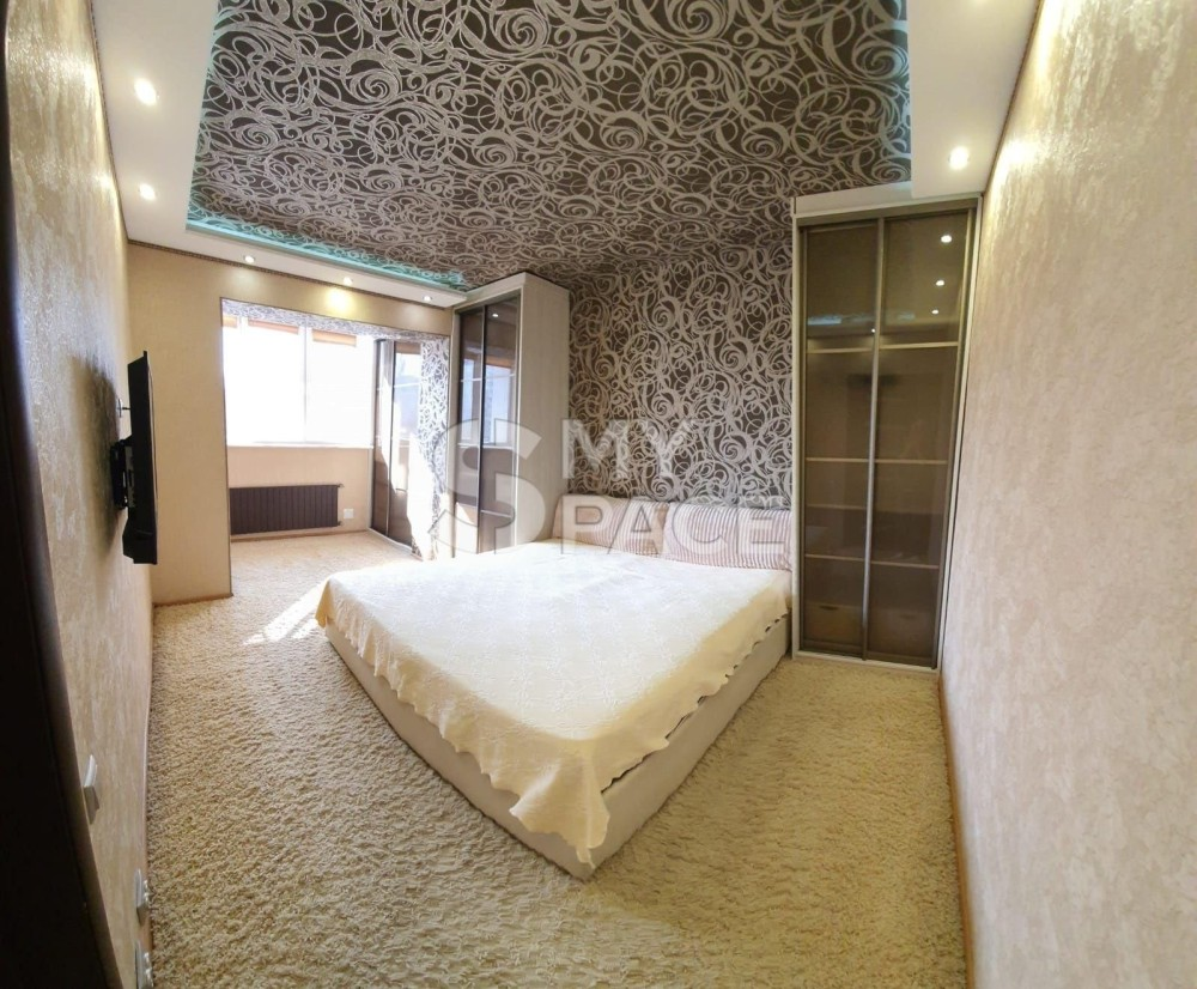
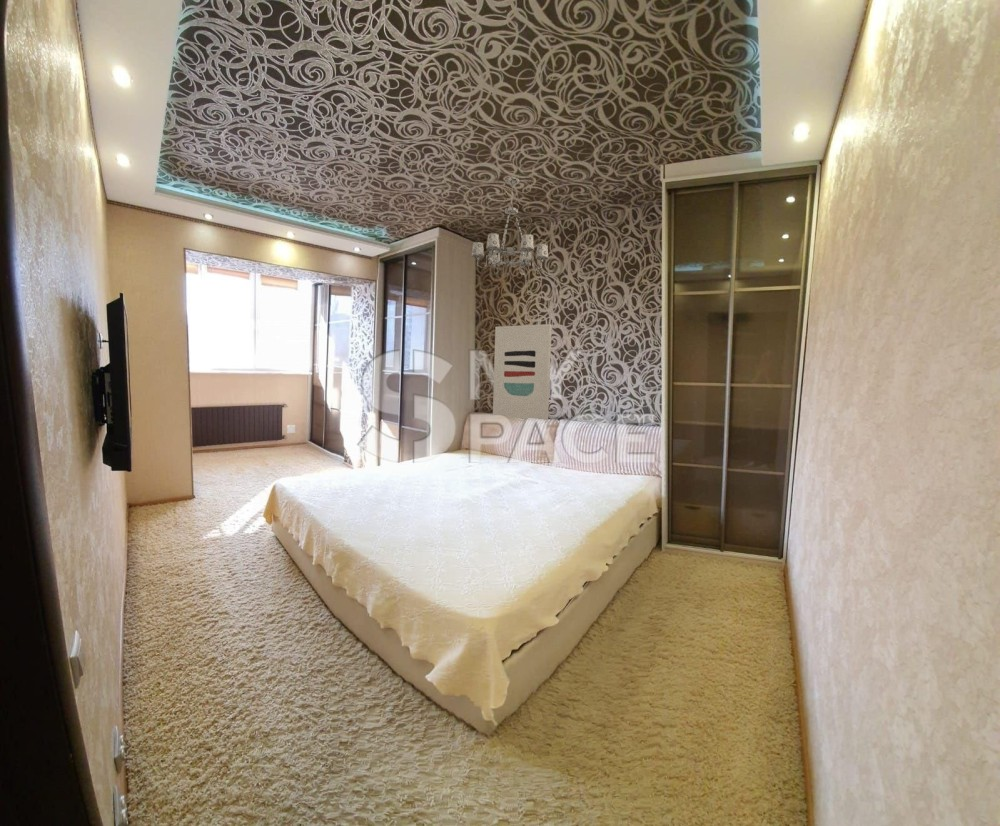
+ wall art [492,323,553,421]
+ chandelier [471,176,550,276]
